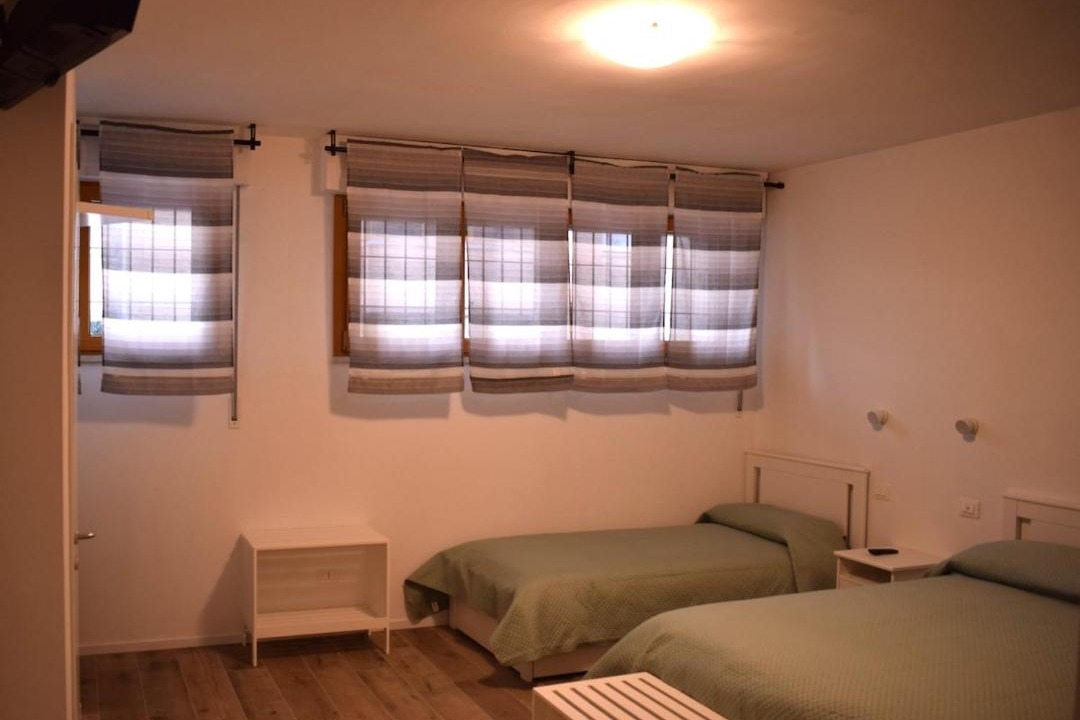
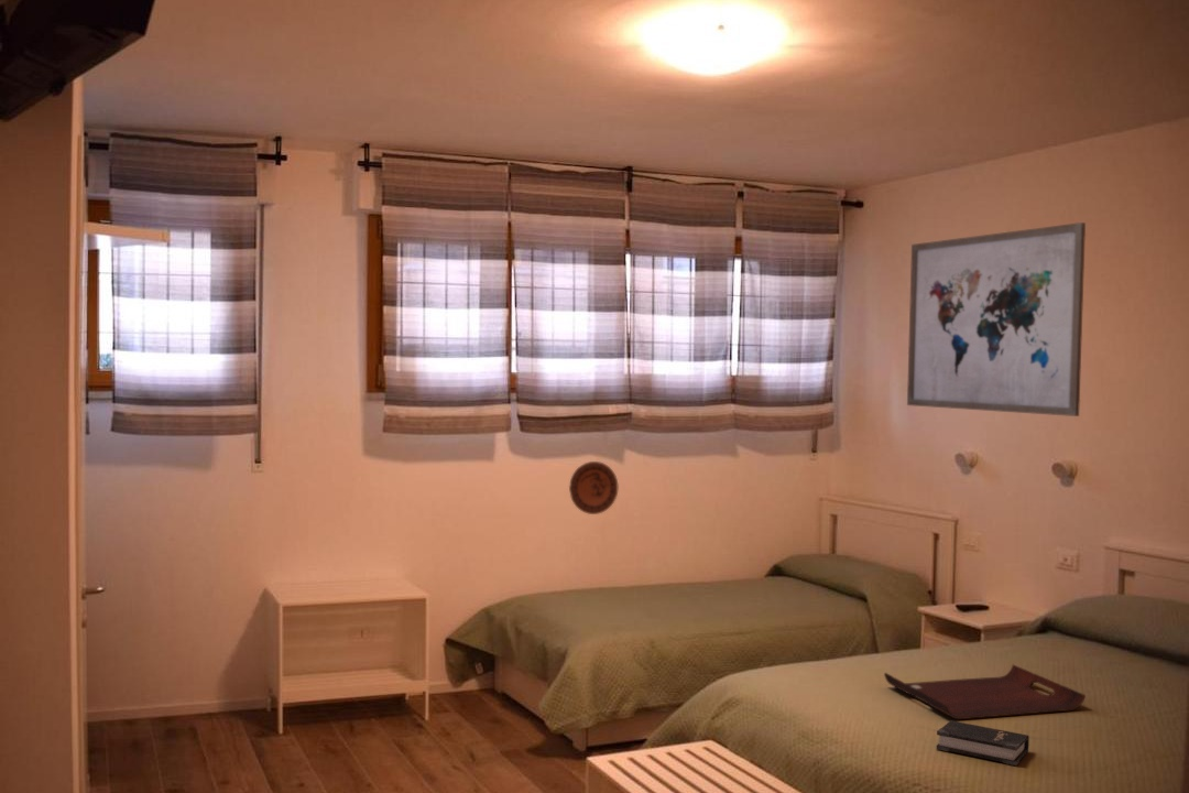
+ wall art [906,221,1087,417]
+ decorative plate [568,460,619,515]
+ hardback book [936,719,1030,767]
+ serving tray [883,663,1087,720]
